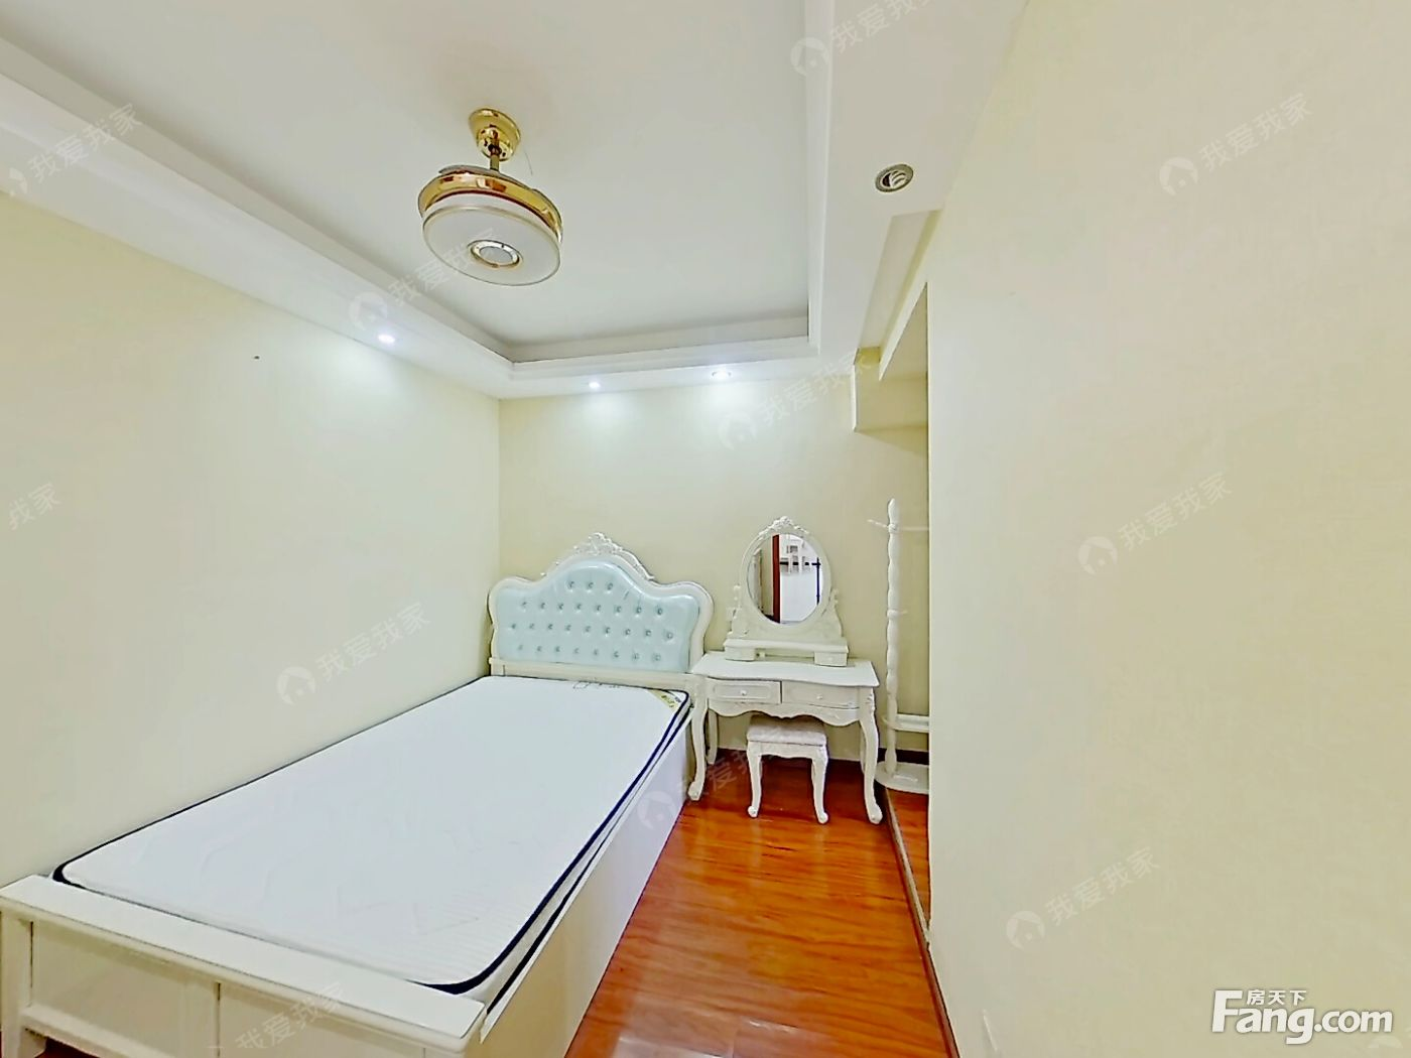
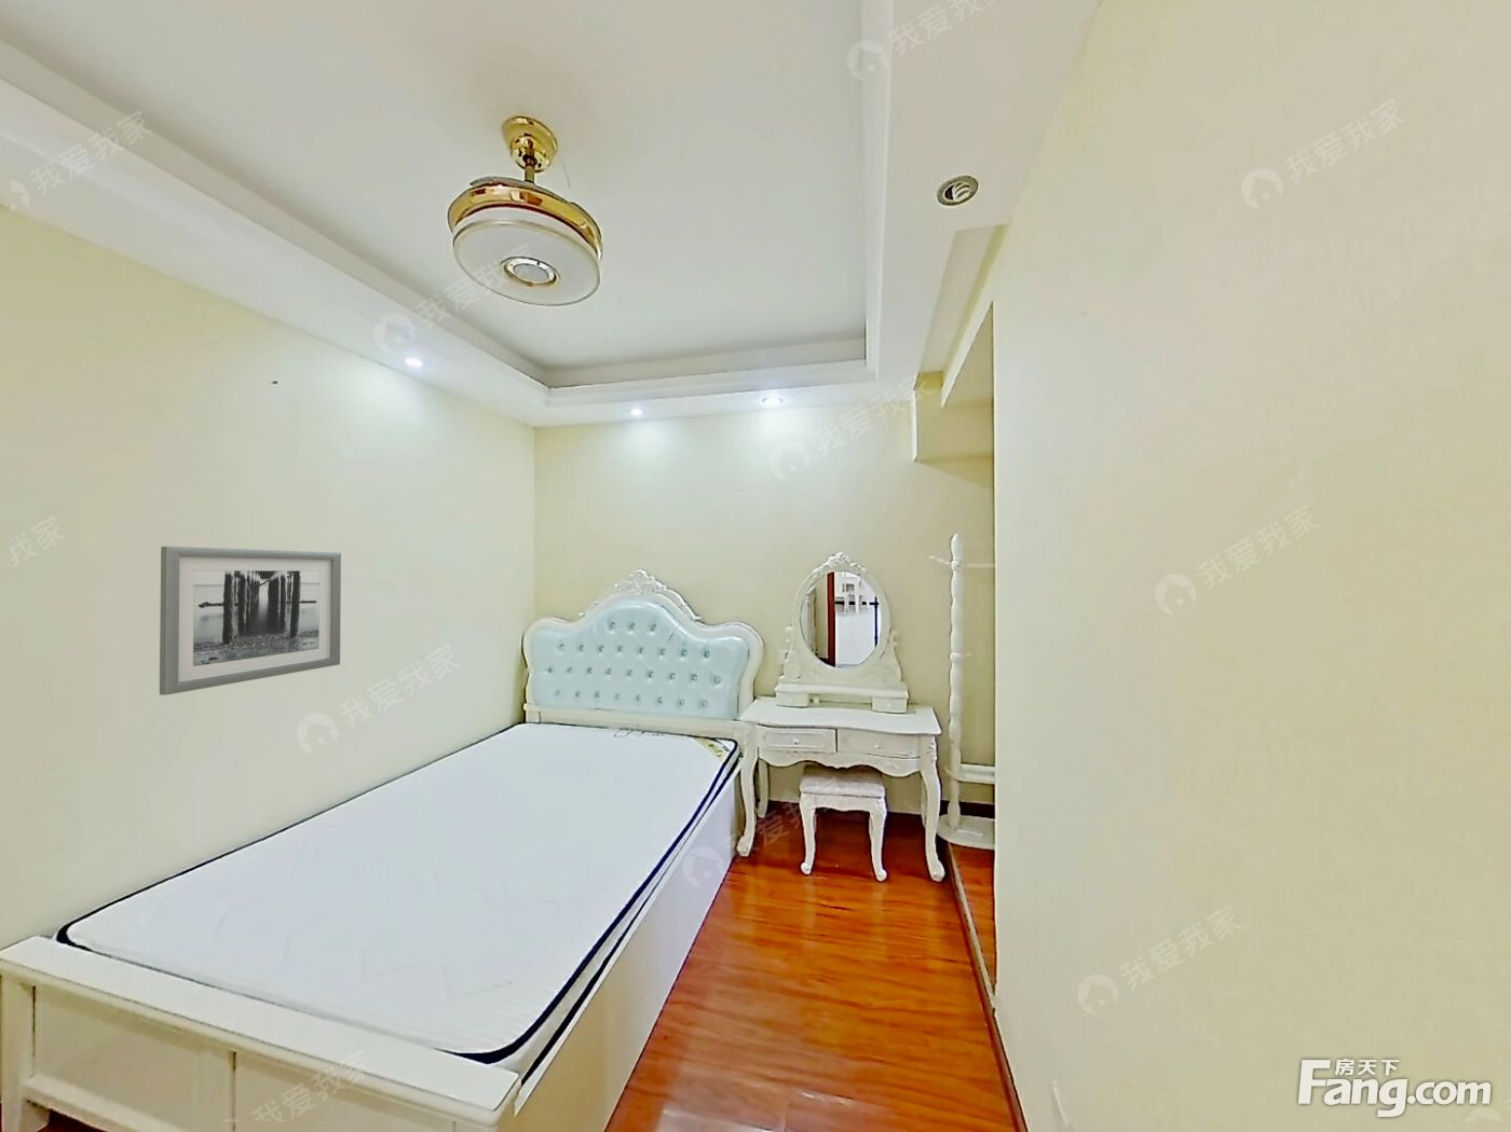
+ wall art [158,546,343,697]
